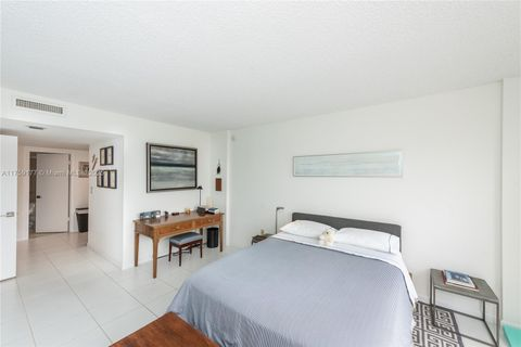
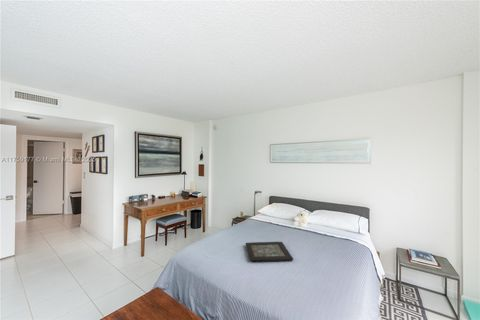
+ decorative tray [244,241,294,262]
